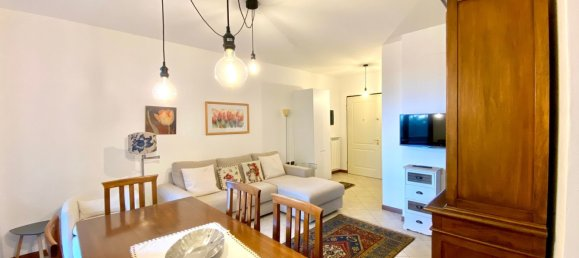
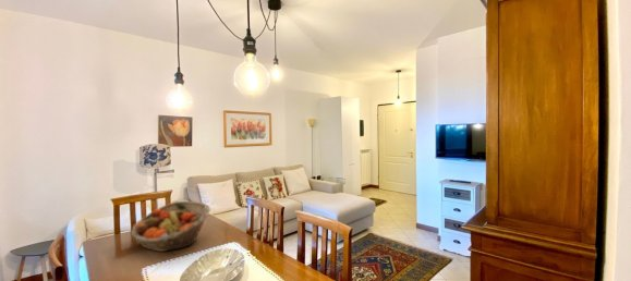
+ fruit basket [130,200,211,253]
